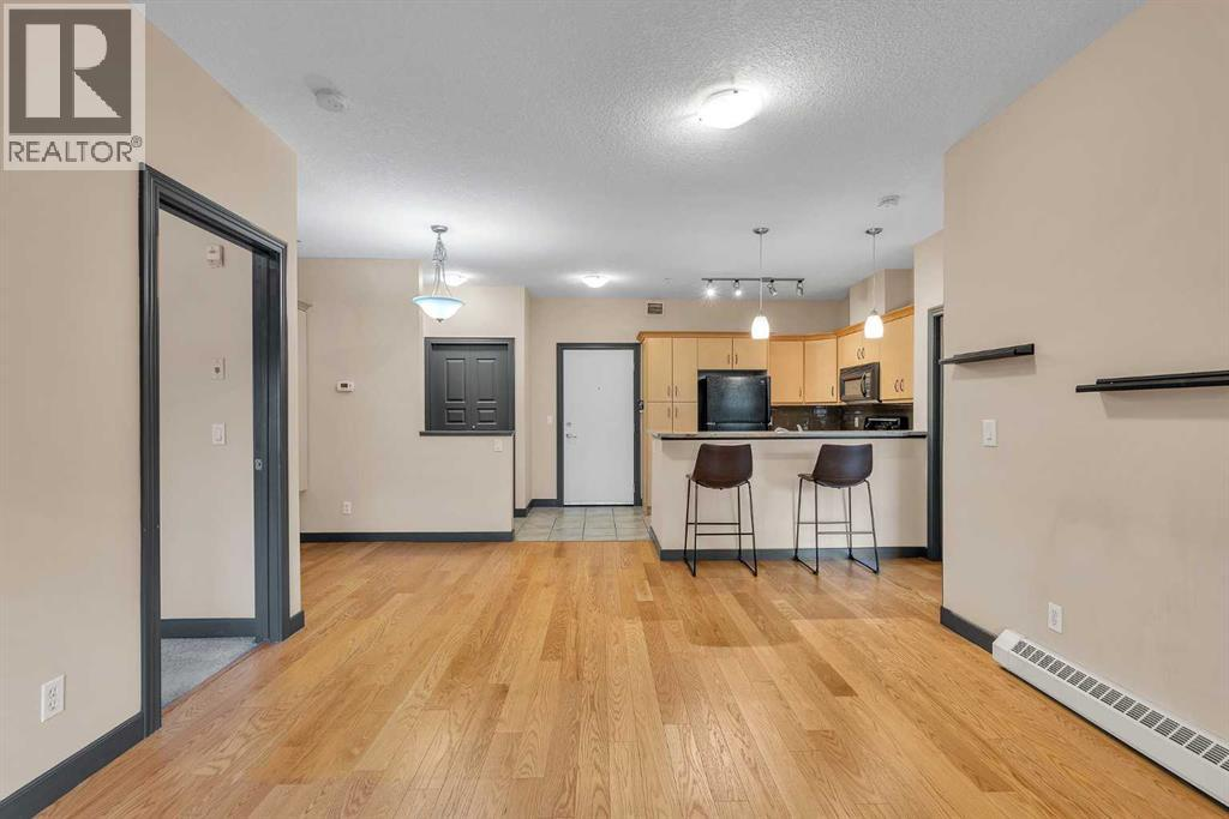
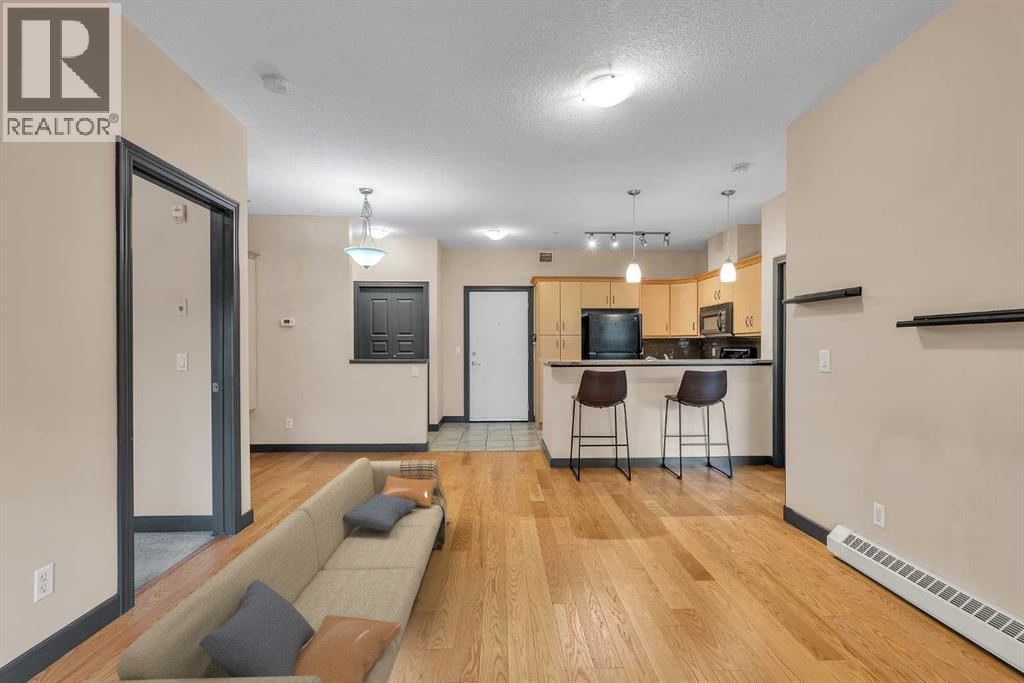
+ sofa [86,457,452,683]
